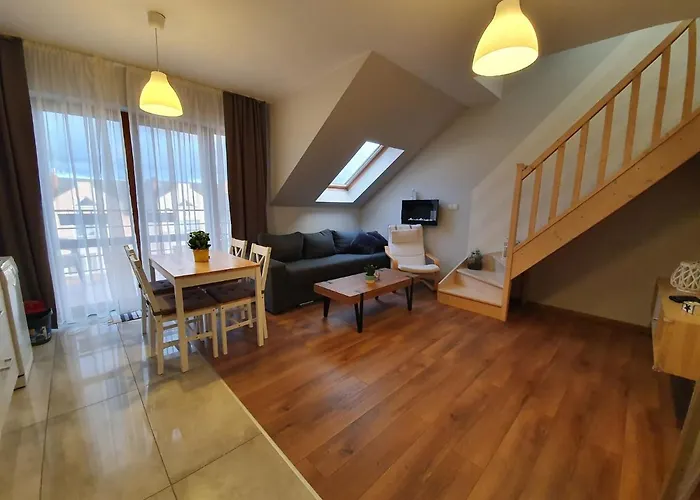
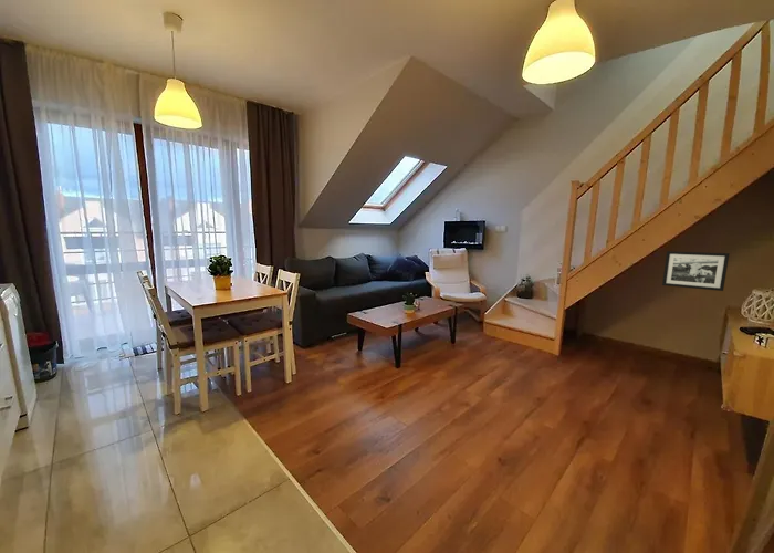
+ picture frame [661,250,730,292]
